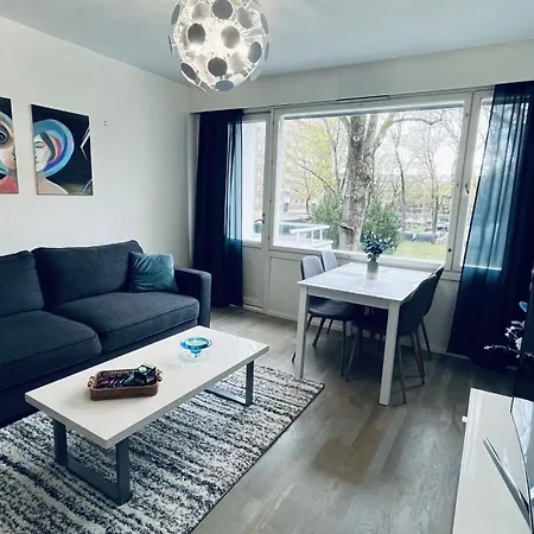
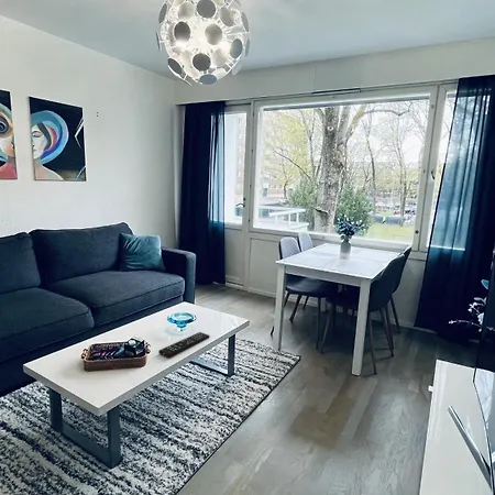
+ remote control [157,331,211,359]
